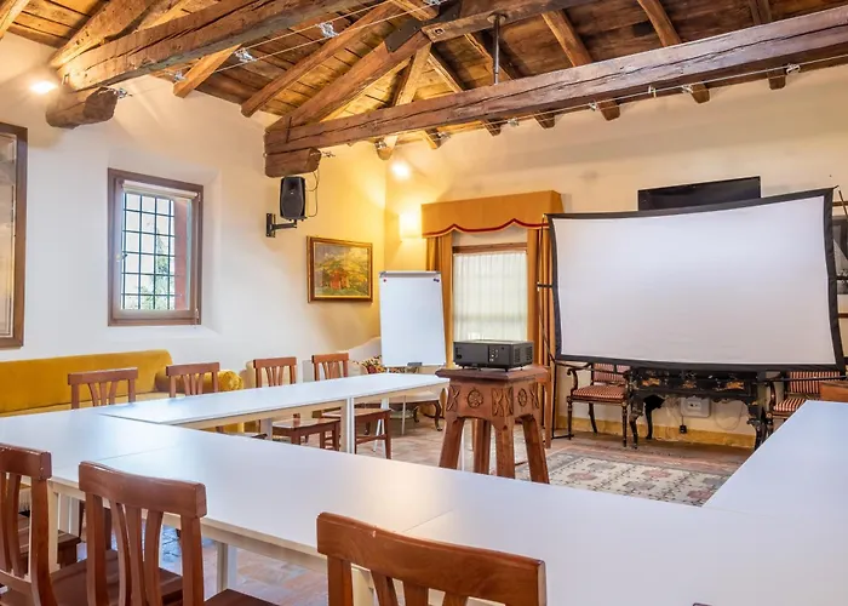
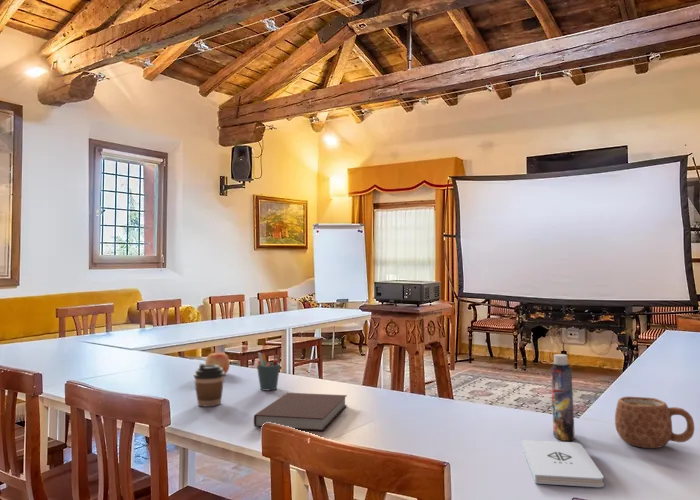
+ mug [614,396,696,449]
+ notepad [521,439,605,488]
+ notebook [253,392,348,432]
+ apple [204,352,231,375]
+ bottle [550,353,576,442]
+ pen holder [256,352,281,391]
+ coffee cup [193,362,226,407]
